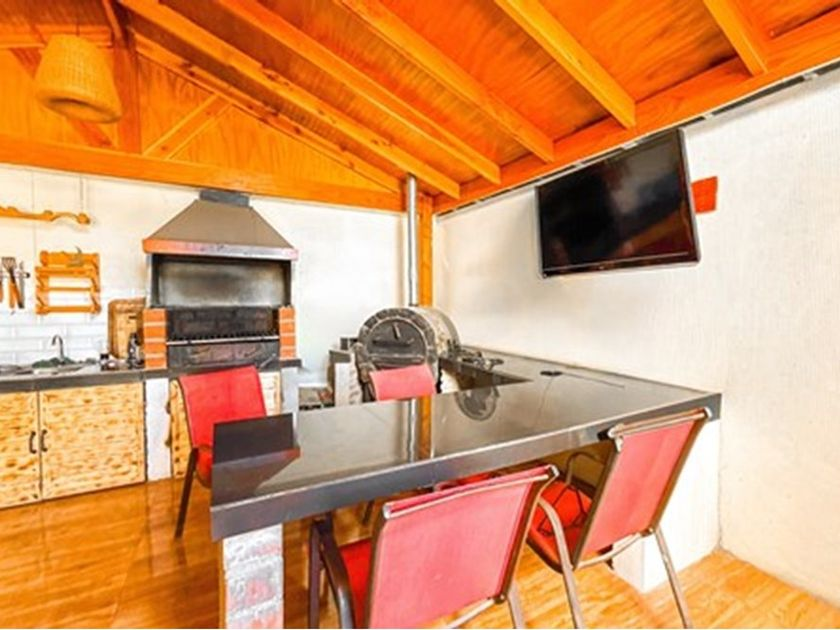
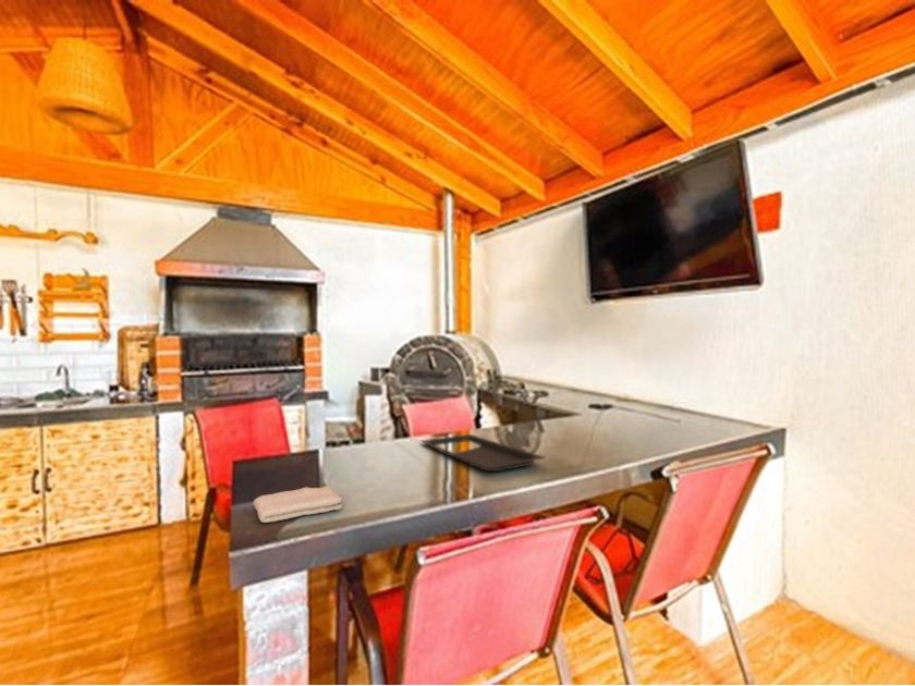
+ serving tray [419,433,547,473]
+ washcloth [253,486,344,524]
